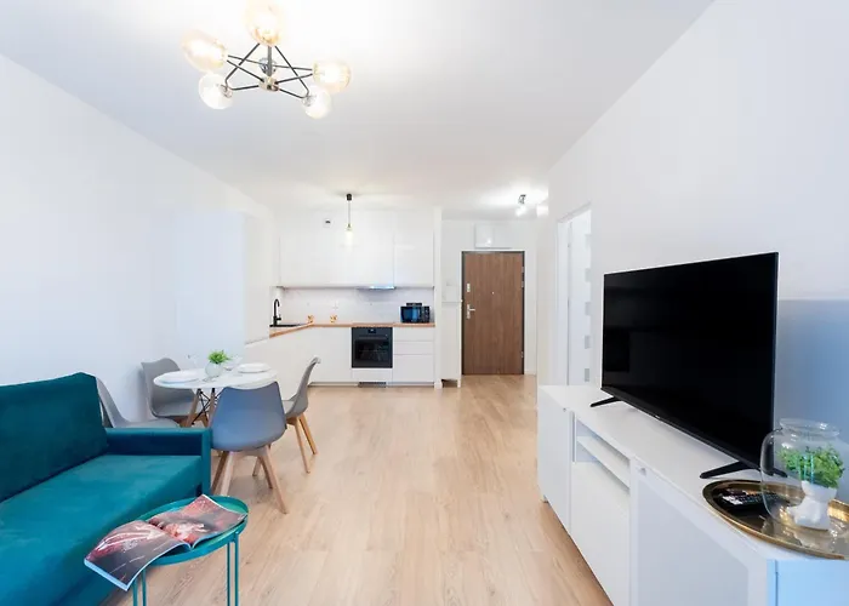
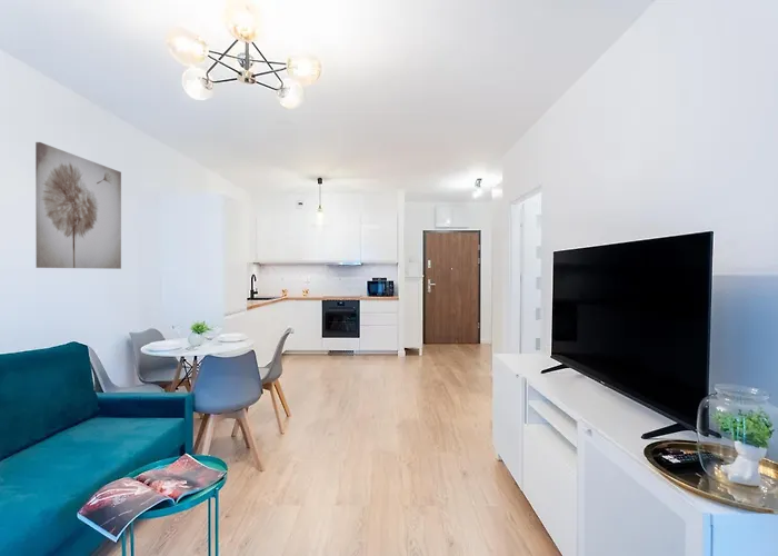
+ wall art [34,141,122,270]
